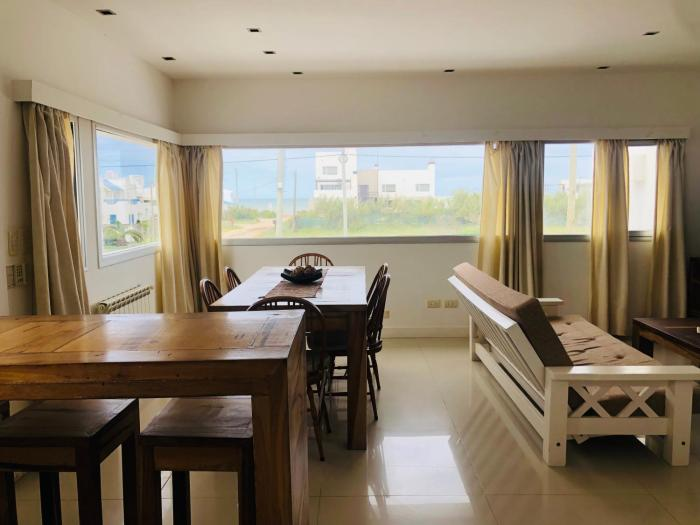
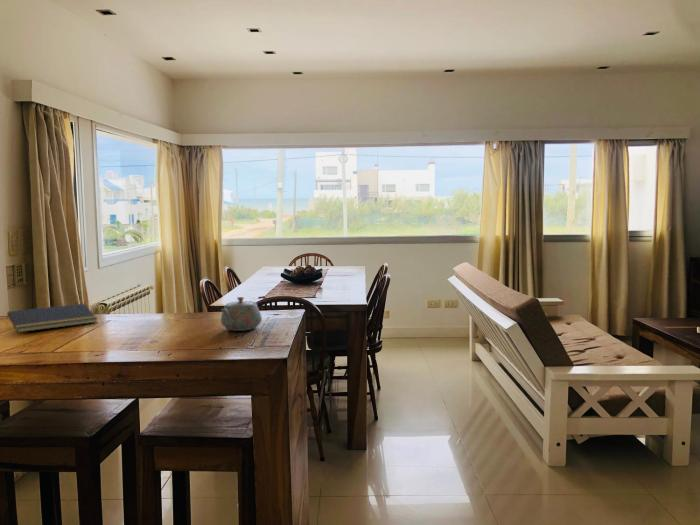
+ notepad [5,302,99,334]
+ teapot [220,296,263,332]
